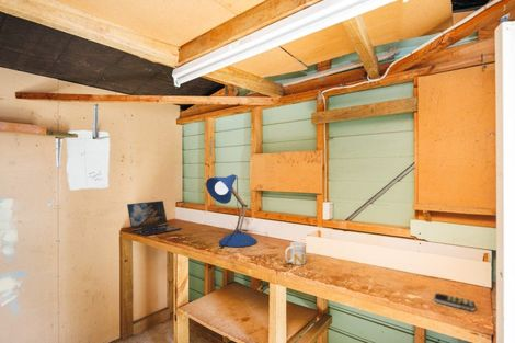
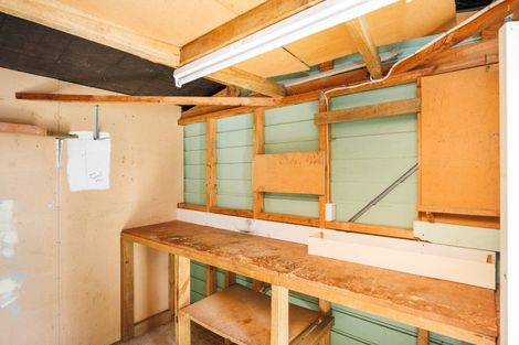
- mug [284,241,307,266]
- desk lamp [205,173,259,249]
- laptop [126,199,183,237]
- remote control [433,291,477,312]
